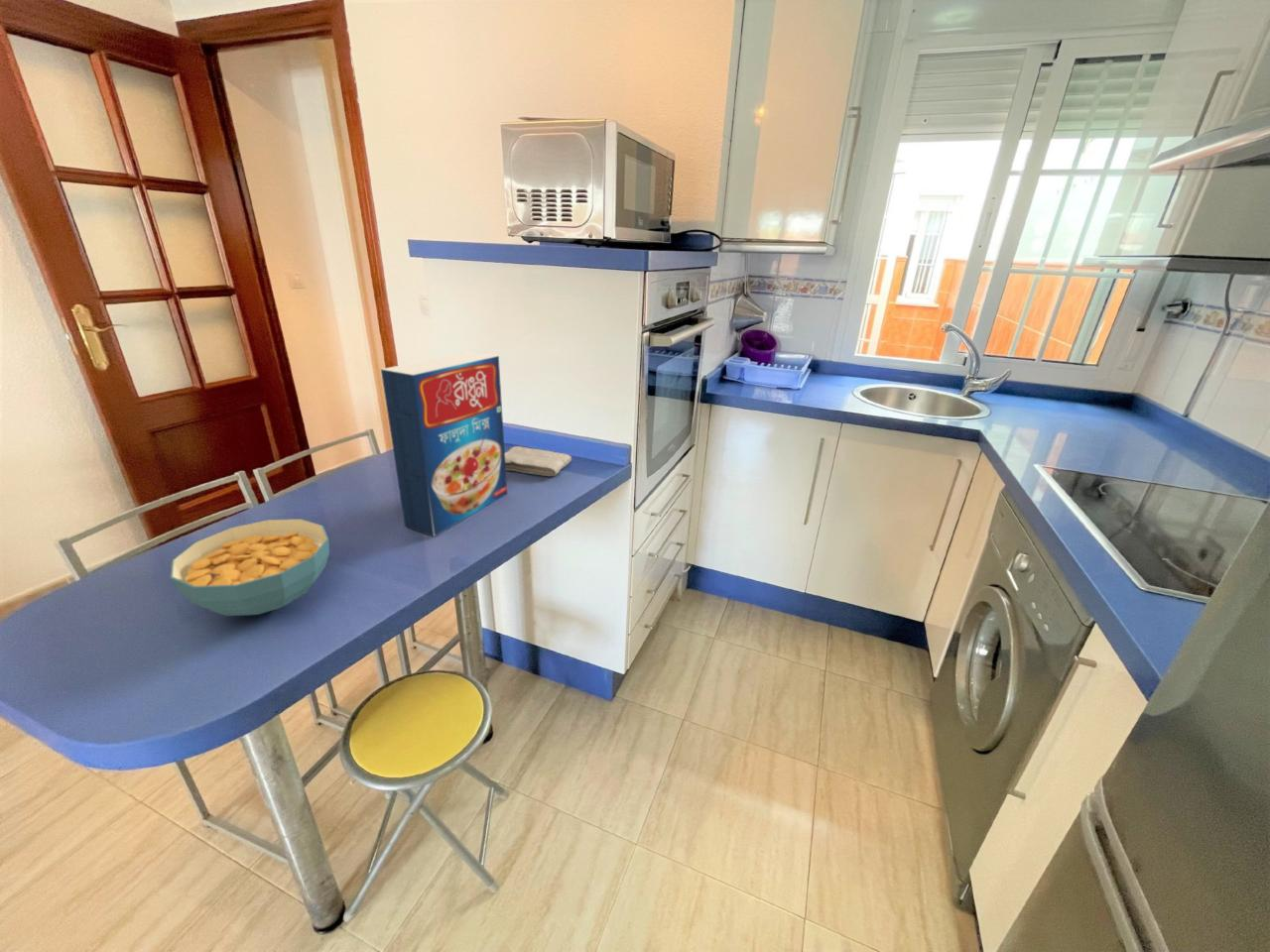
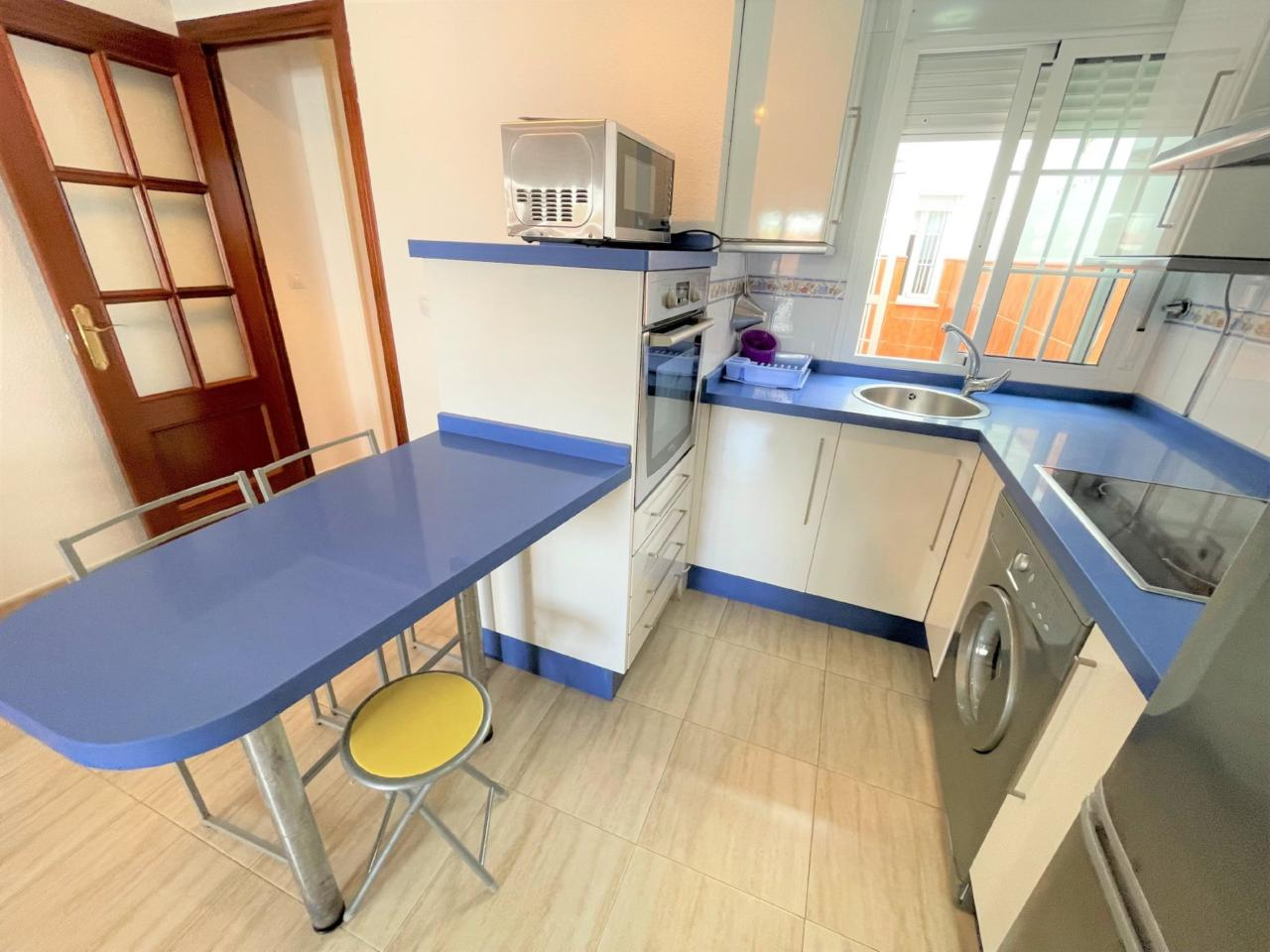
- cereal box [380,351,508,537]
- cereal bowl [169,518,330,617]
- washcloth [505,445,572,477]
